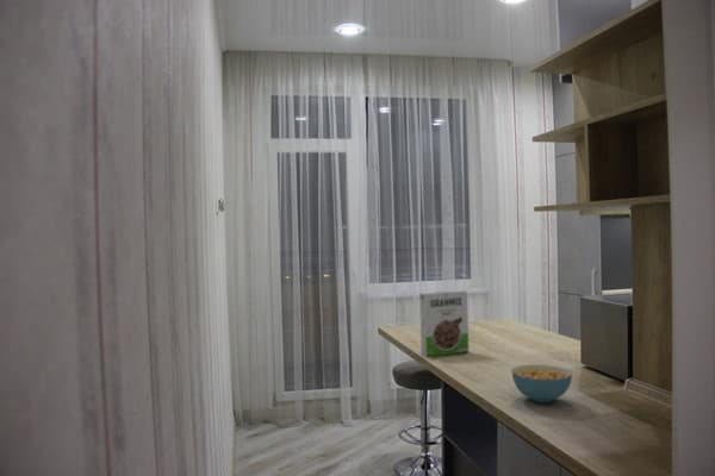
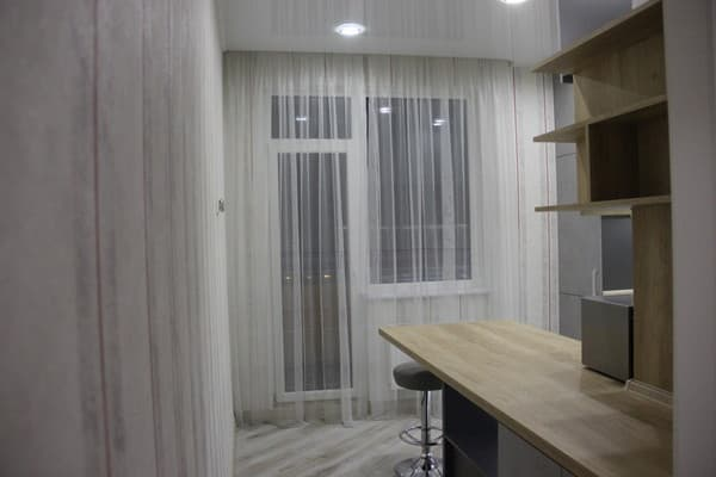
- cereal box [418,289,470,357]
- cereal bowl [510,364,573,403]
